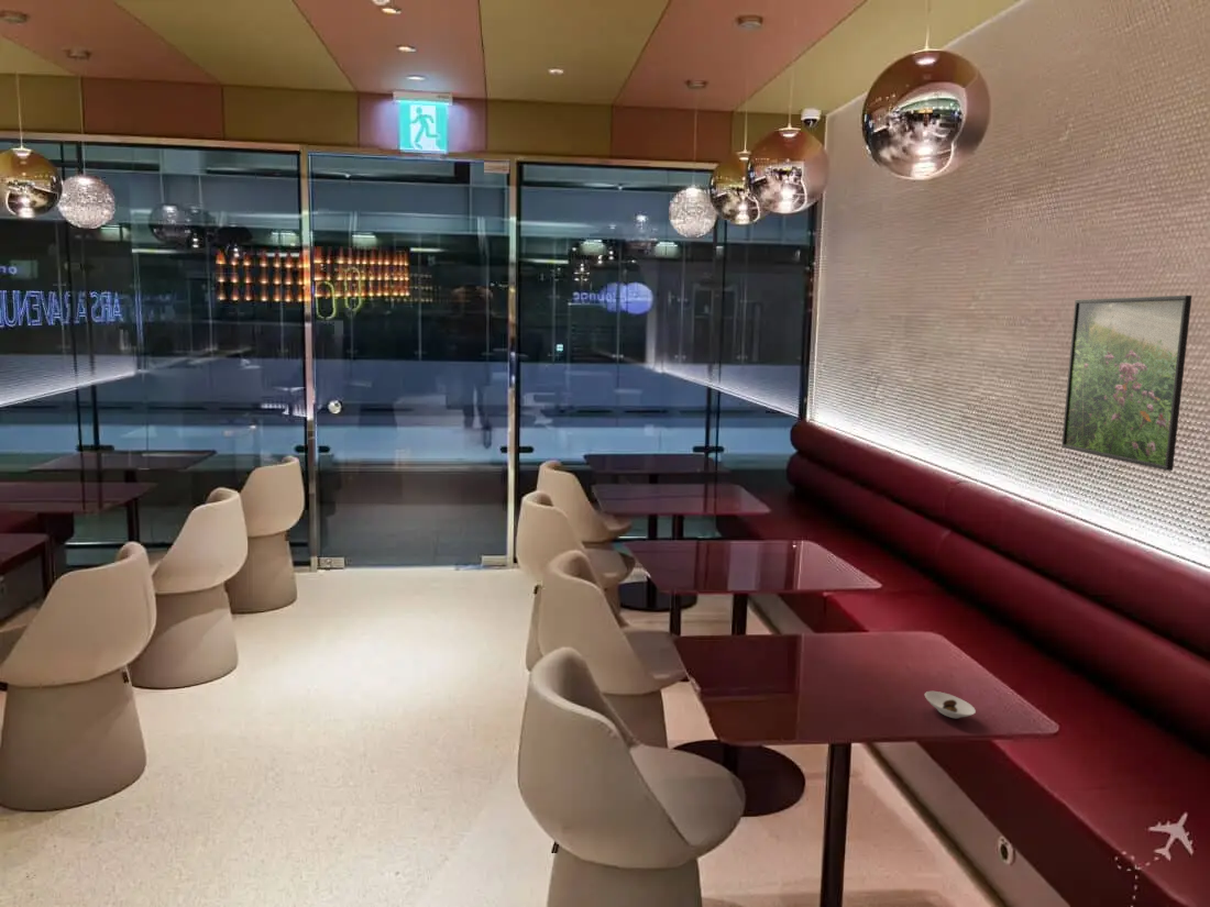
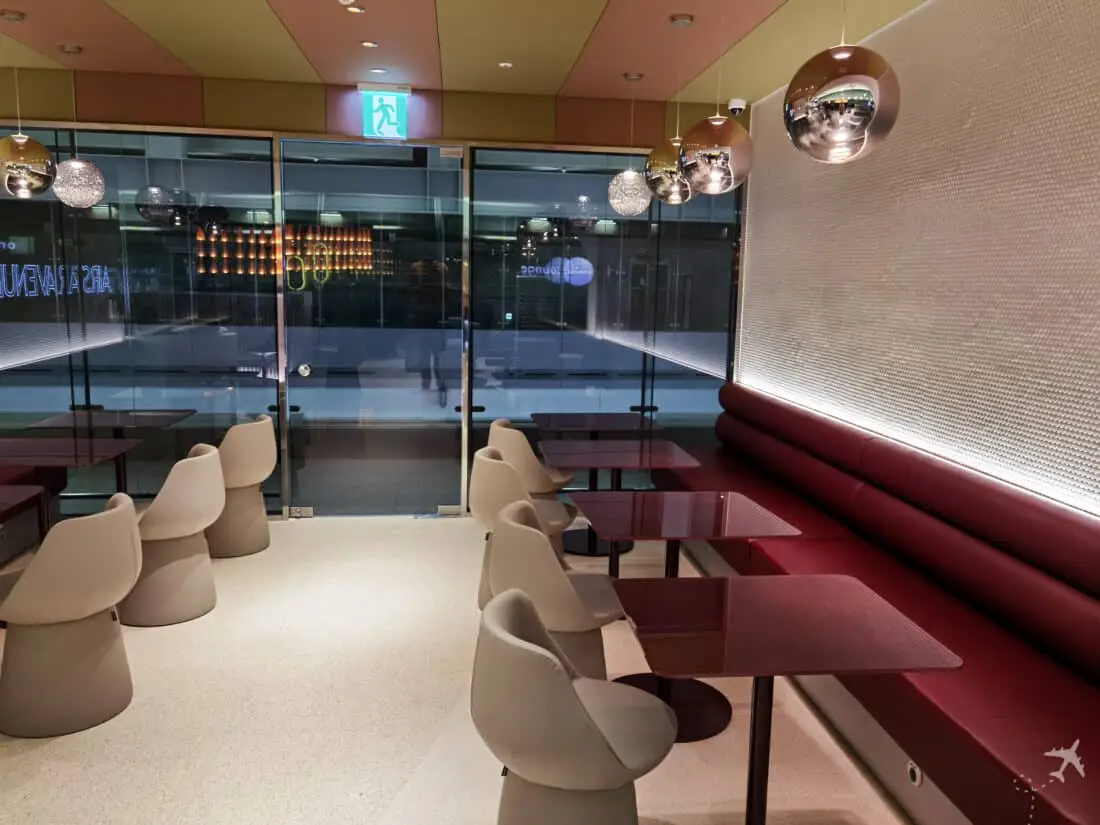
- saucer [924,690,977,719]
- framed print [1060,295,1192,472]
